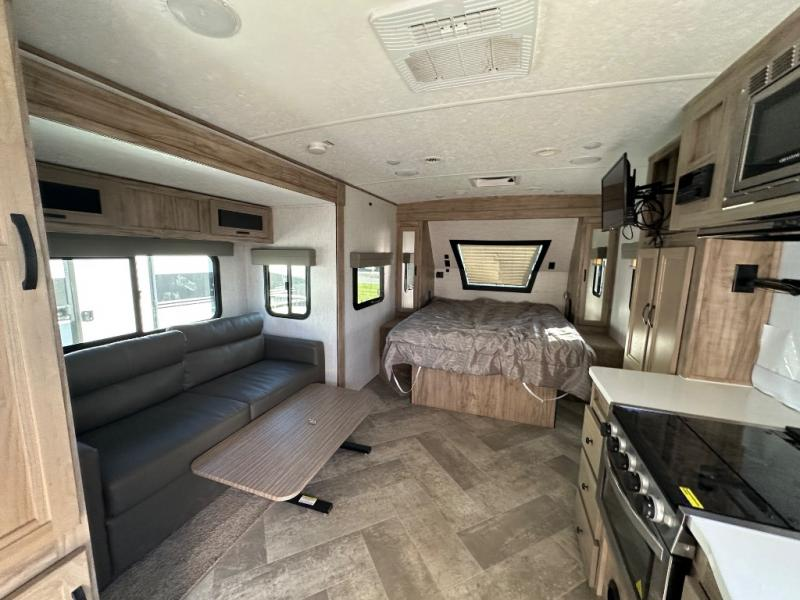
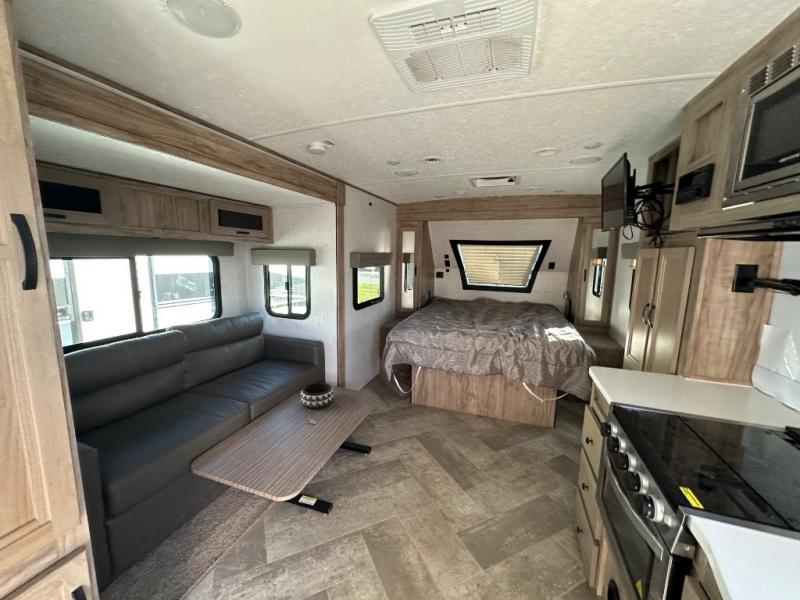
+ decorative bowl [300,382,335,410]
